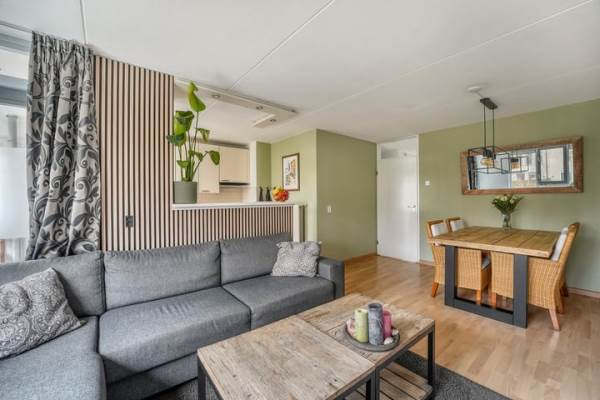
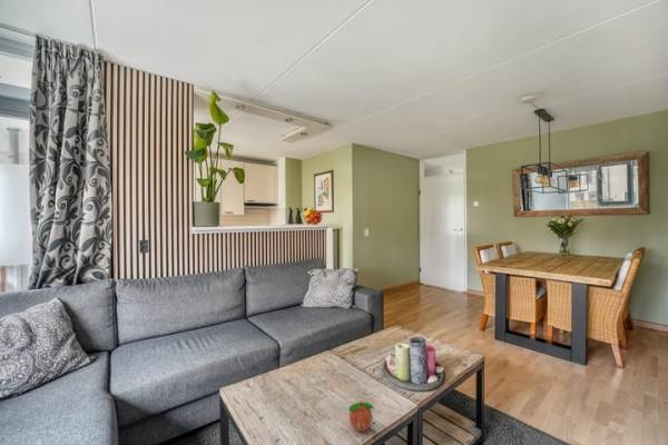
+ fruit [347,400,375,433]
